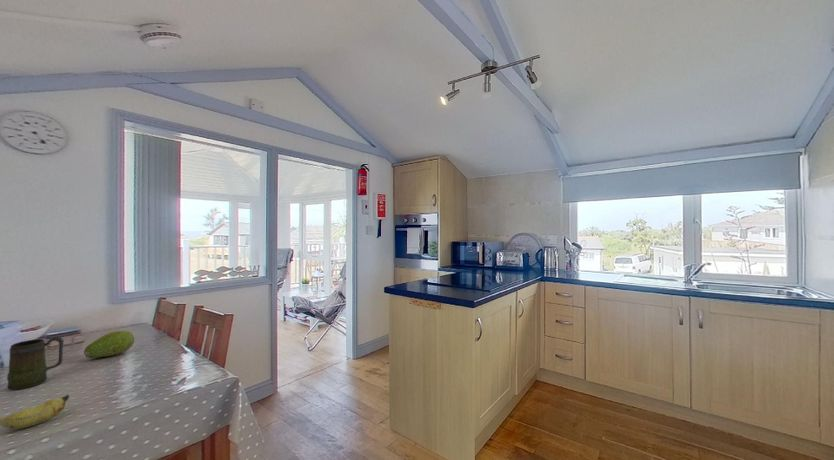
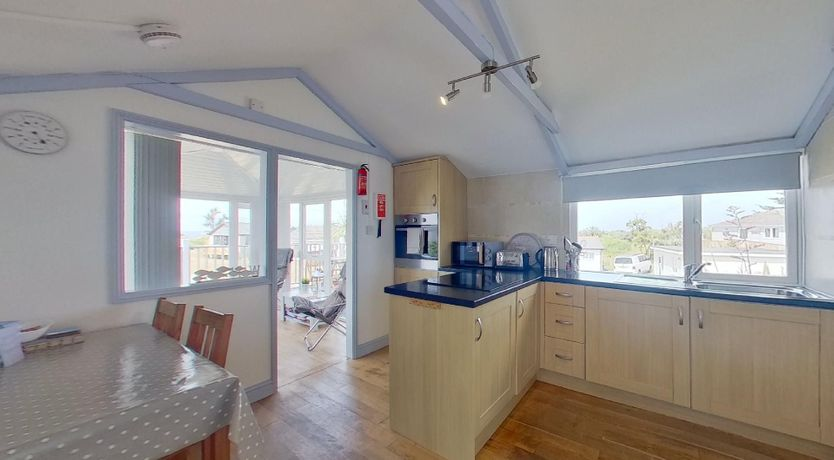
- fruit [83,330,135,359]
- mug [6,336,65,391]
- banana [0,394,70,430]
